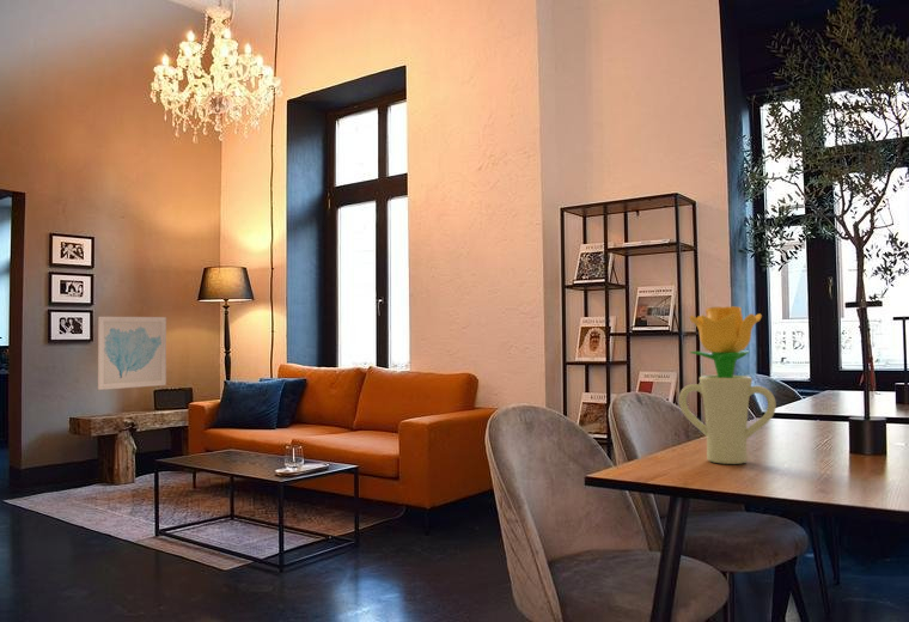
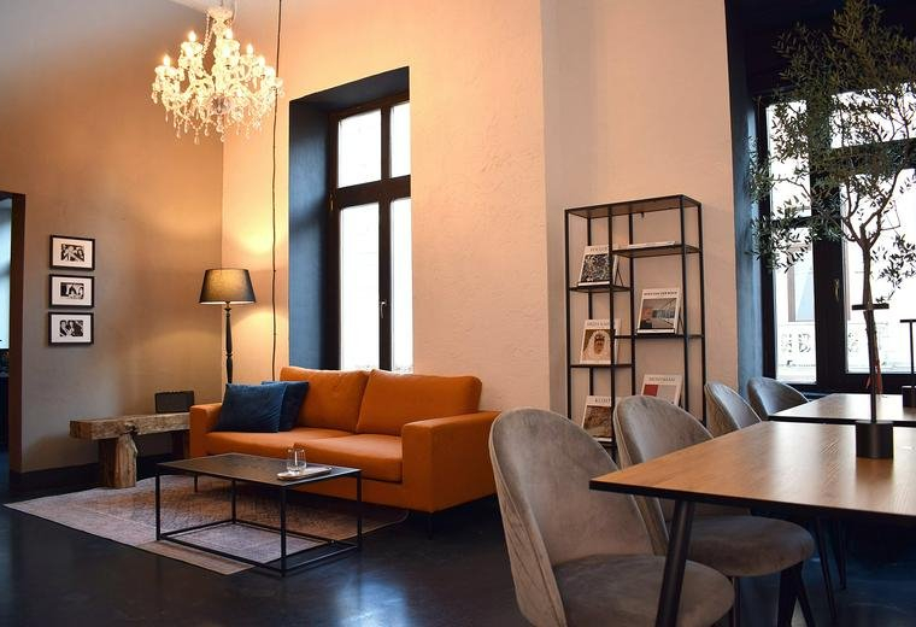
- potted flower [678,305,777,465]
- wall art [97,316,167,391]
